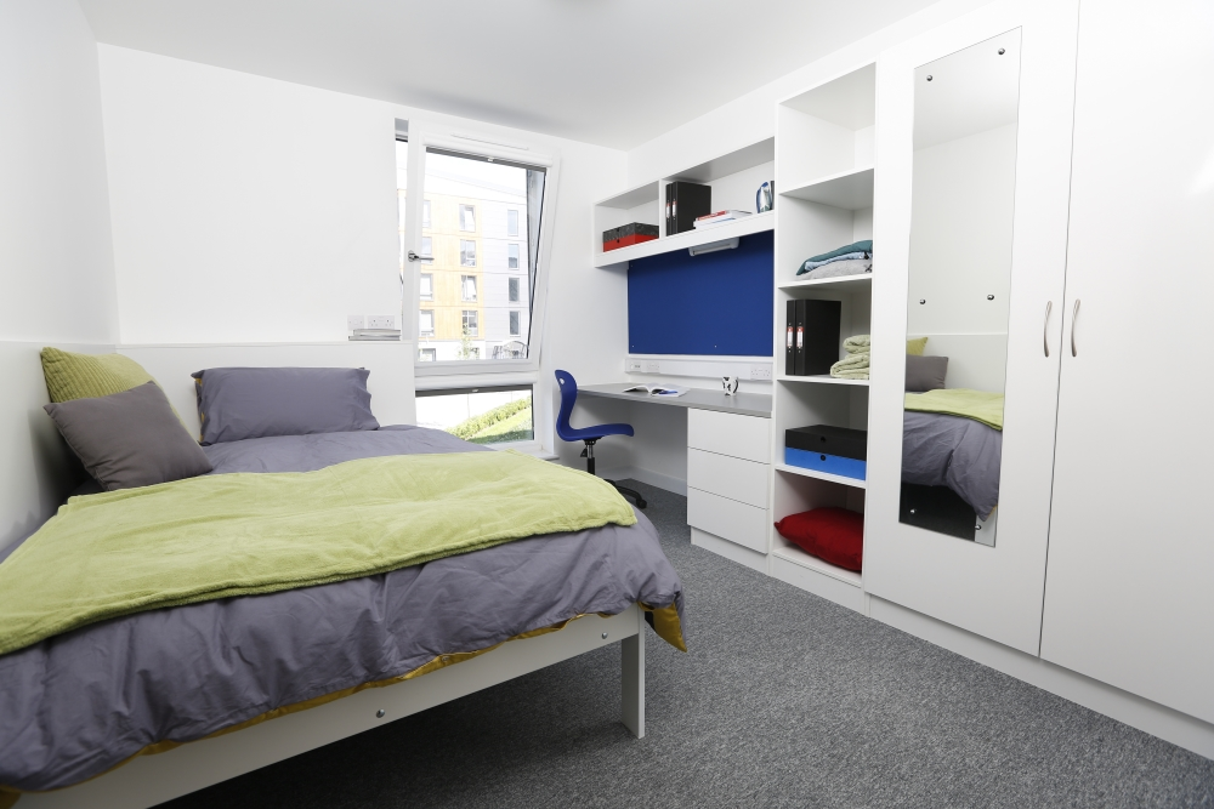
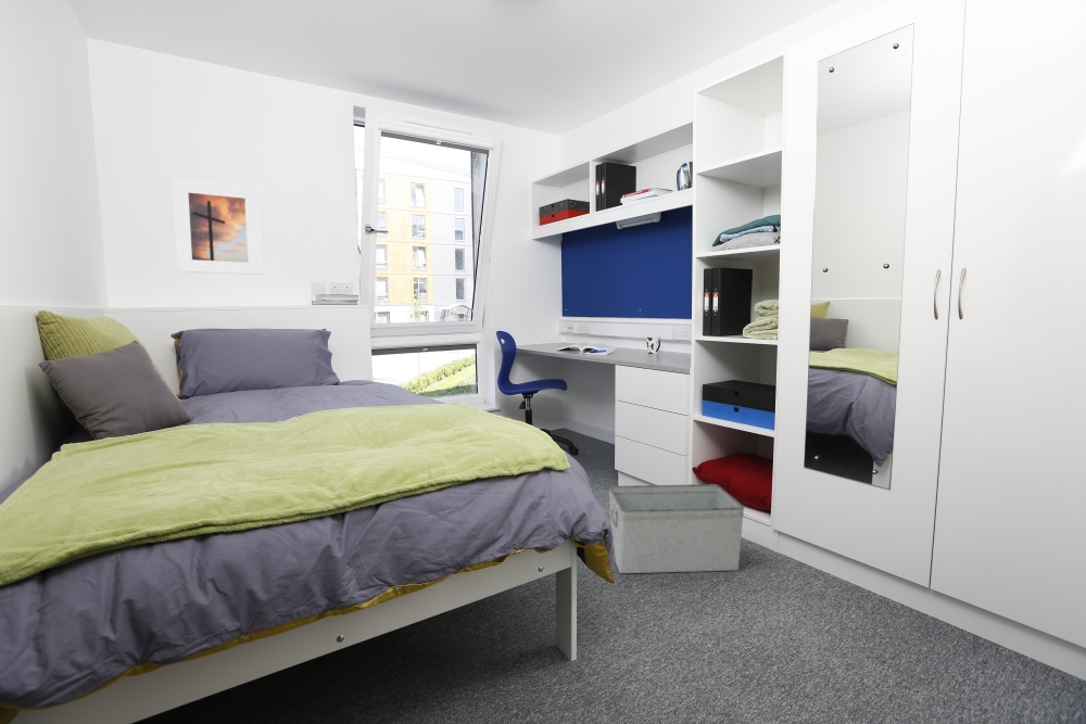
+ storage bin [608,483,745,574]
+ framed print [172,177,263,276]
